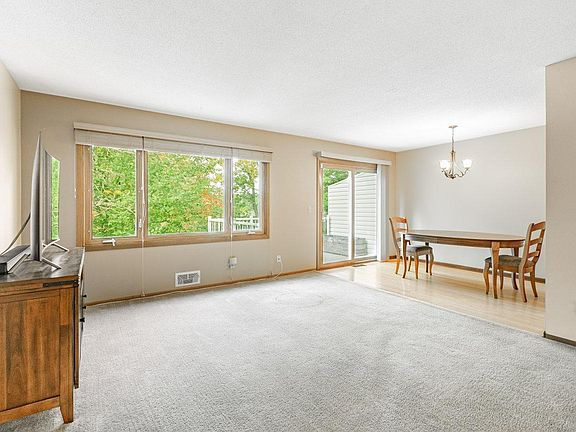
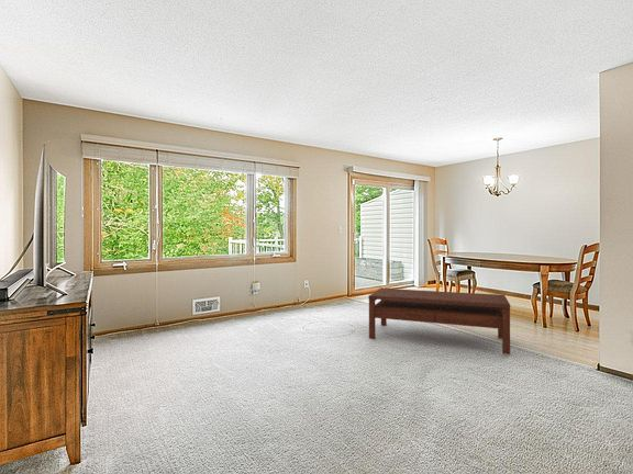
+ coffee table [367,287,511,356]
